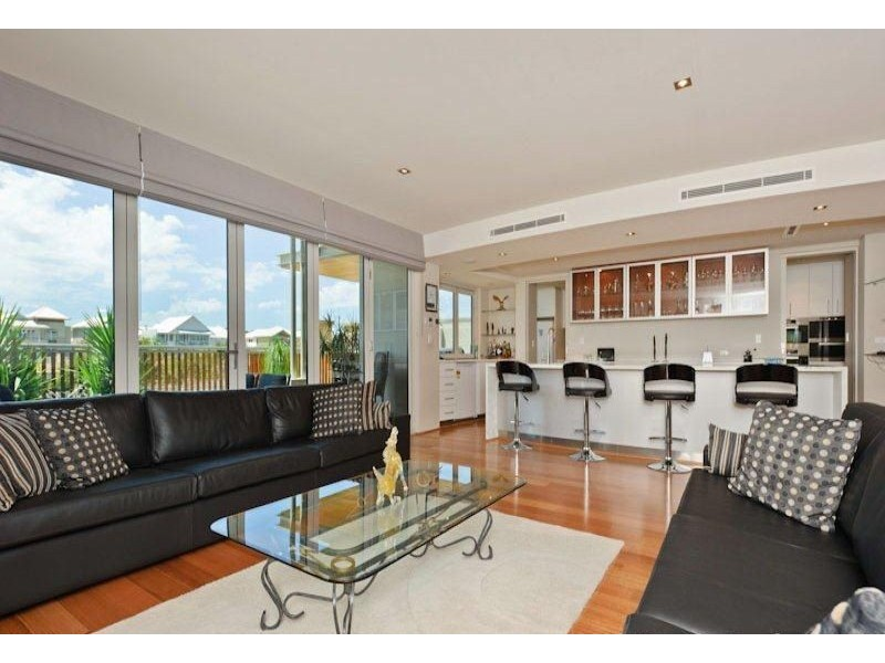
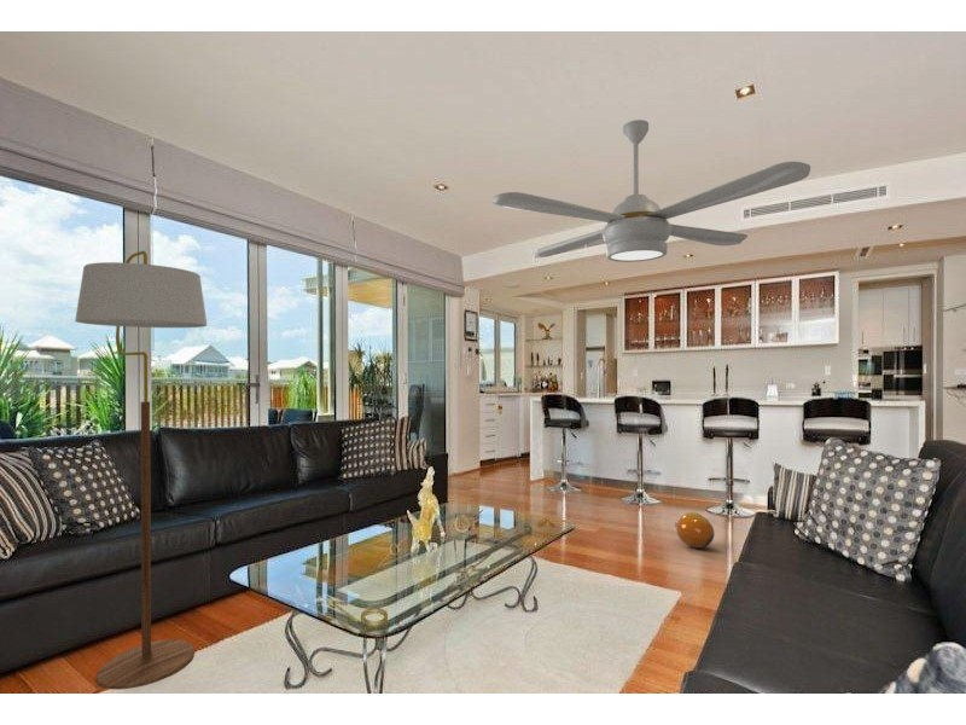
+ ceiling fan [490,118,811,263]
+ ball [674,511,716,550]
+ floor lamp [74,250,208,690]
